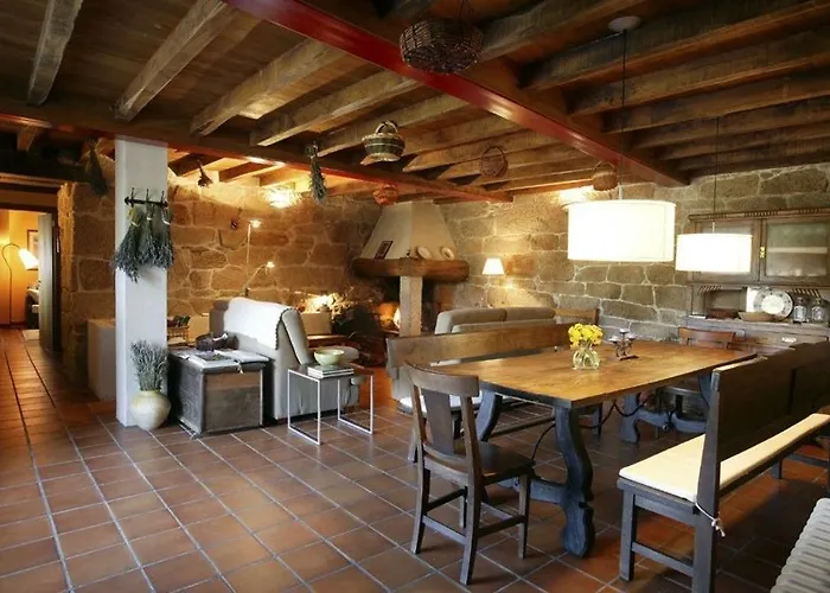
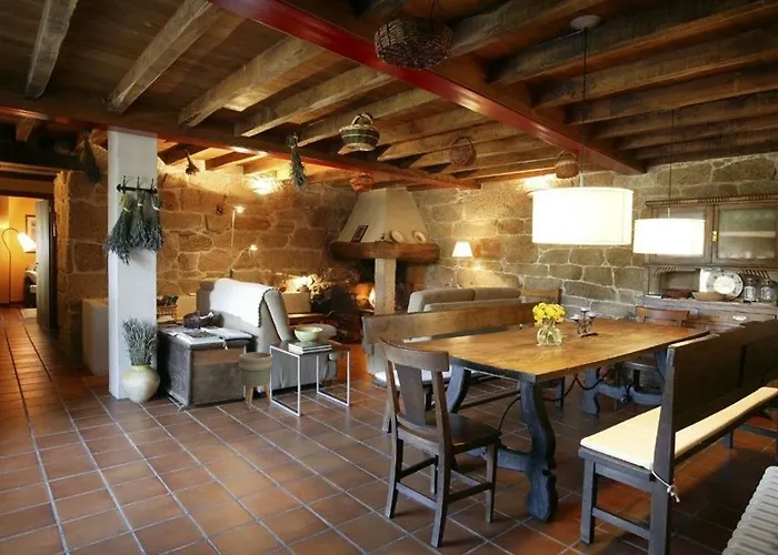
+ planter [238,351,273,410]
